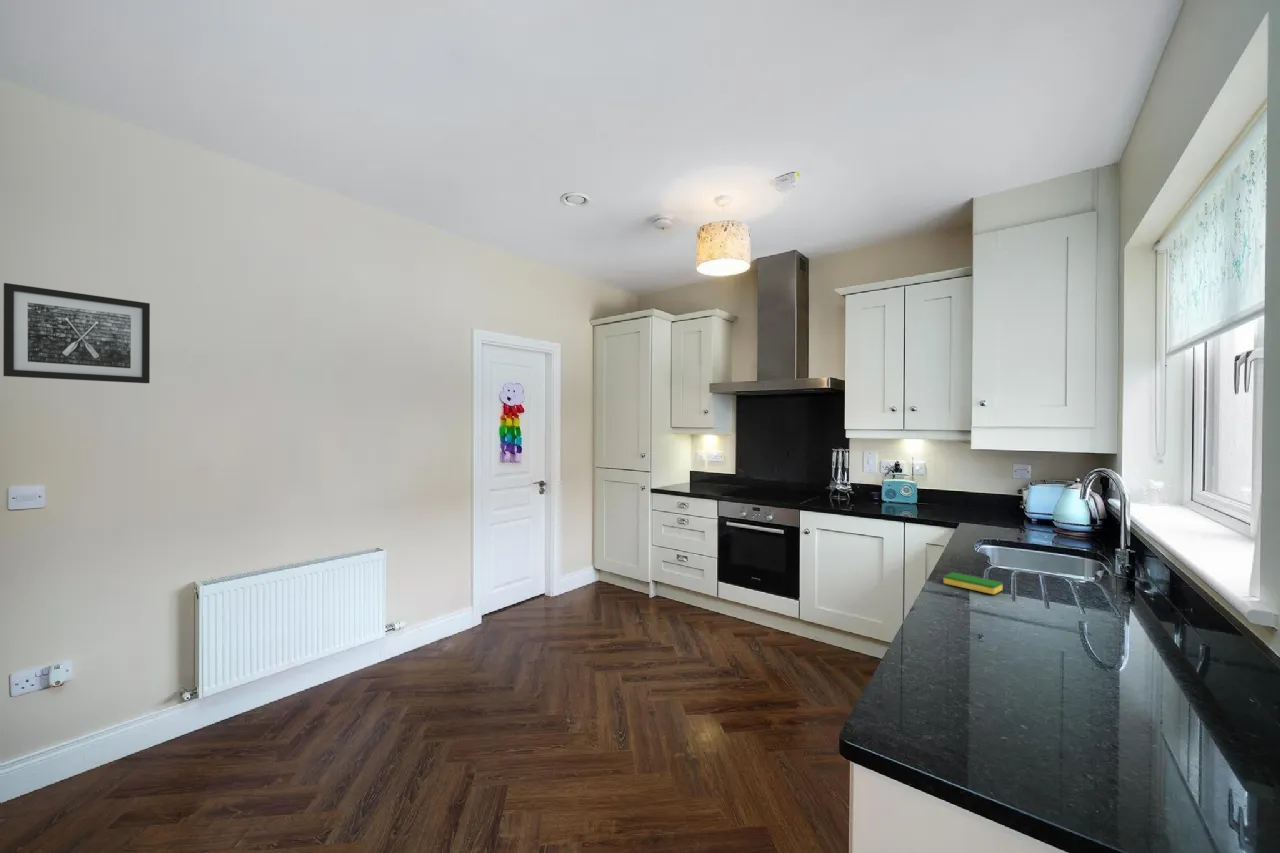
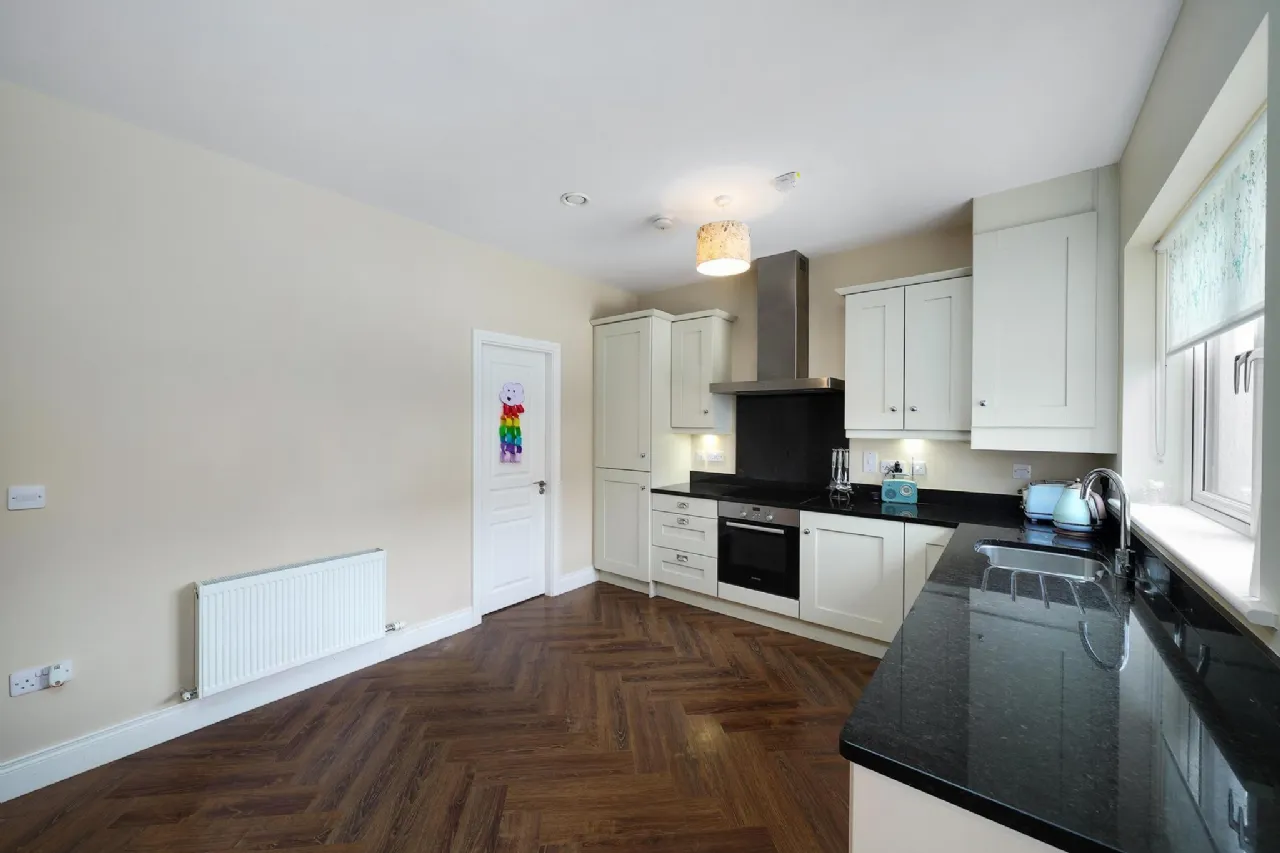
- wall art [2,282,151,384]
- dish sponge [943,571,1004,595]
